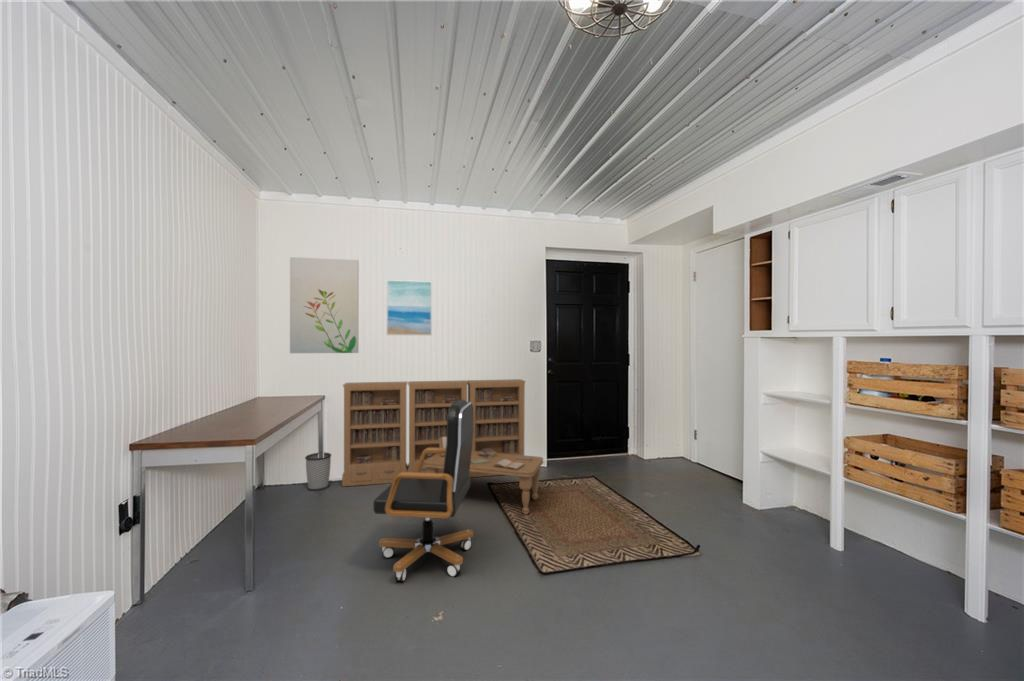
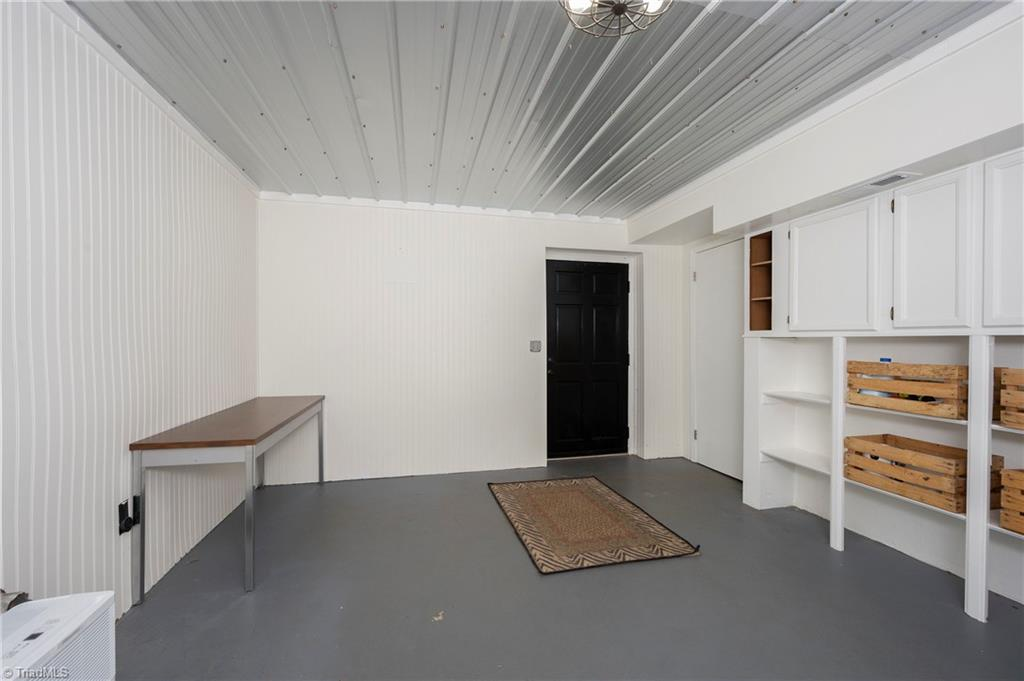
- wastebasket [304,452,332,492]
- office chair [372,399,474,583]
- wall art [289,256,360,354]
- bookcase [341,378,544,516]
- wall art [386,279,433,336]
